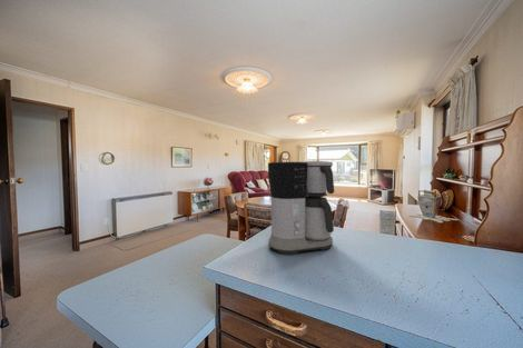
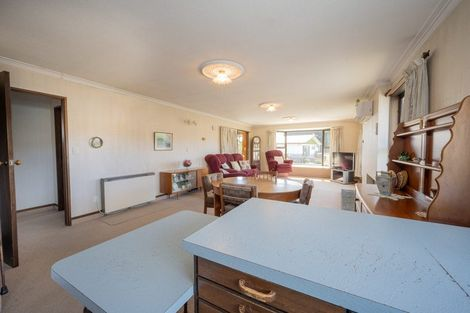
- coffee maker [267,160,335,256]
